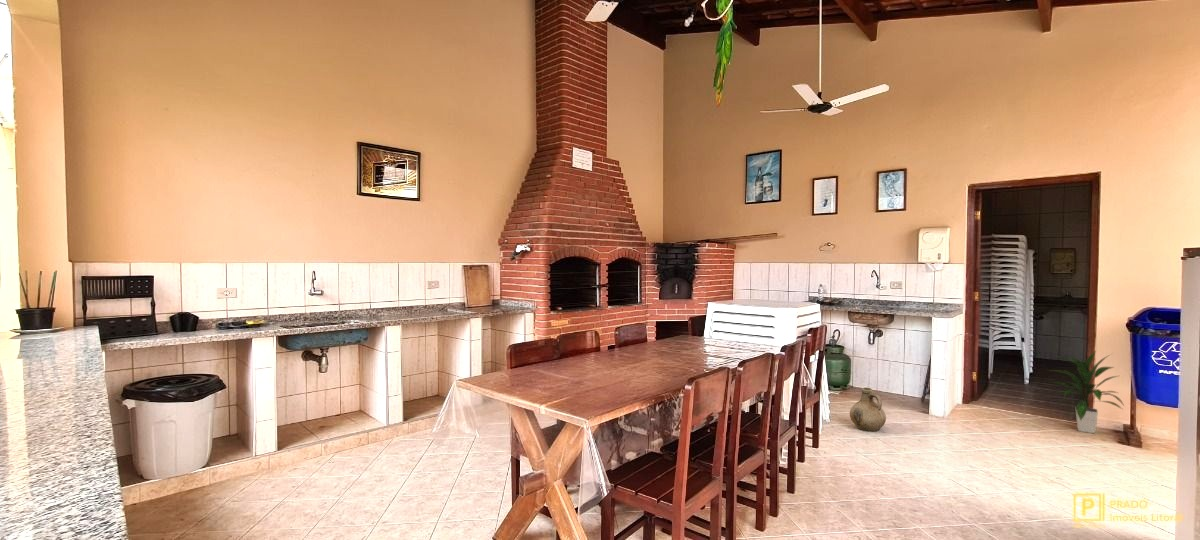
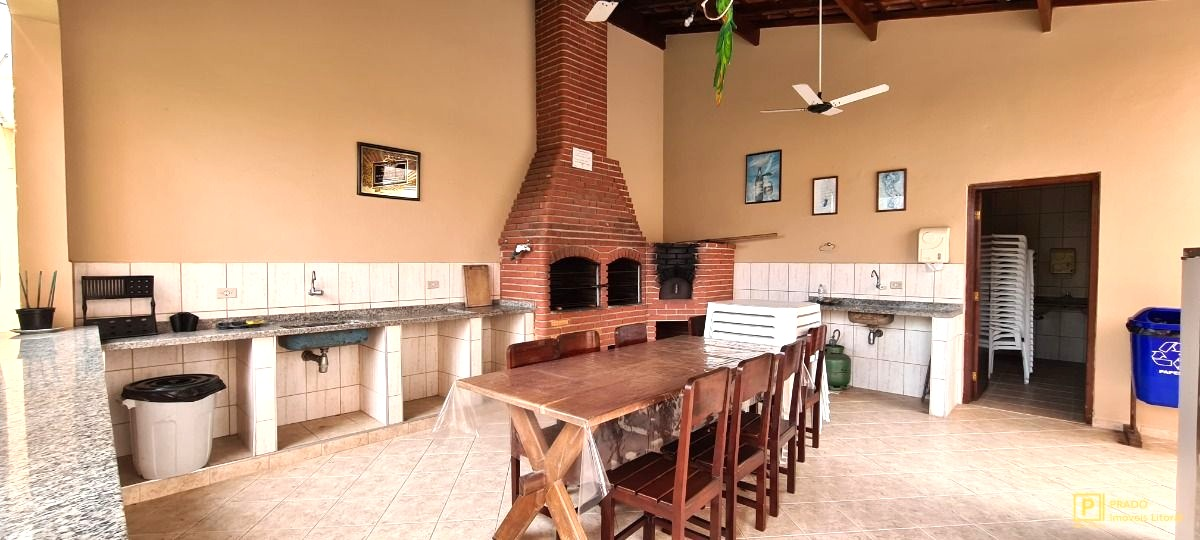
- ceramic jug [849,387,887,432]
- indoor plant [1047,351,1126,434]
